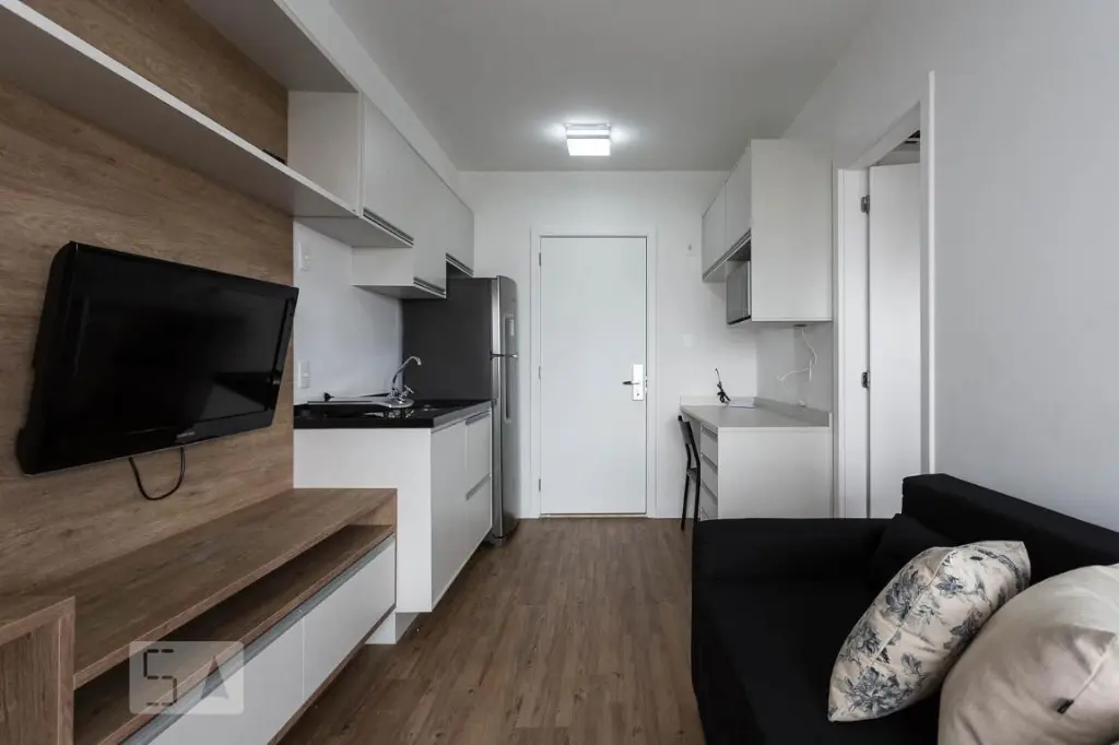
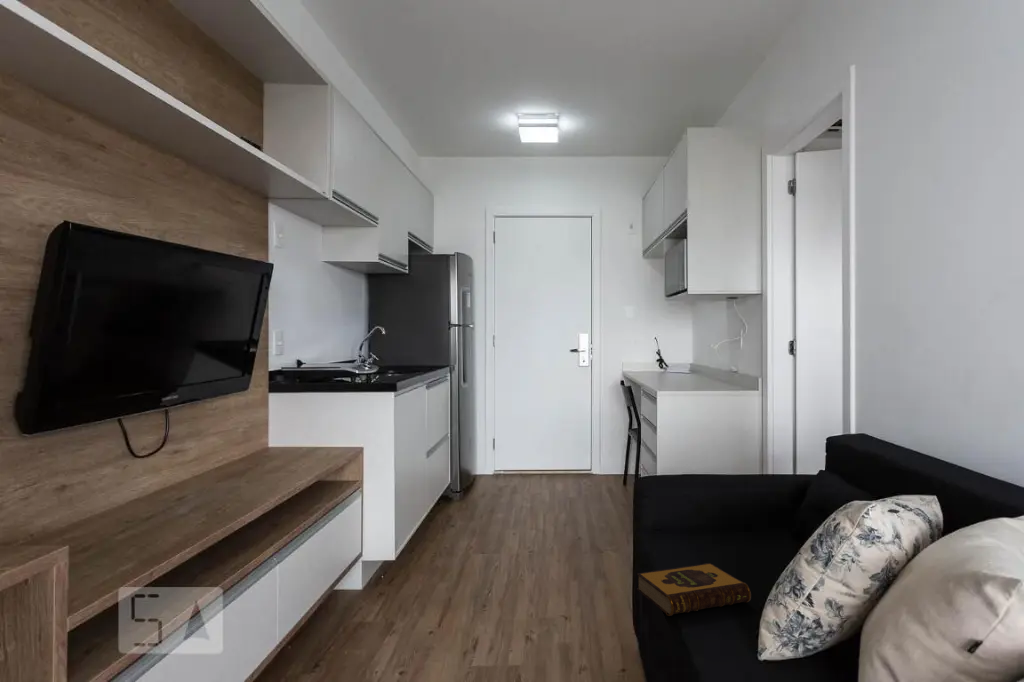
+ hardback book [636,562,752,617]
